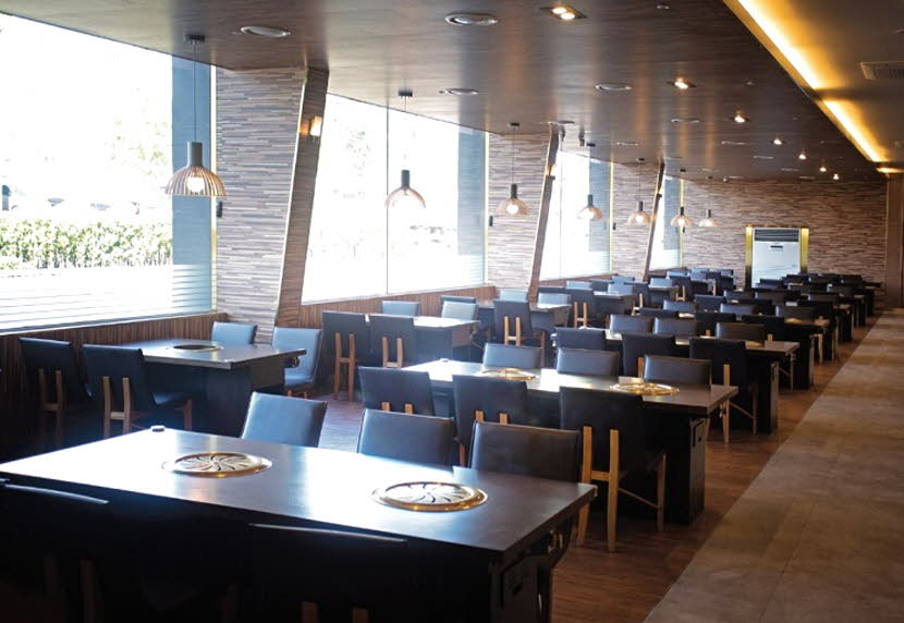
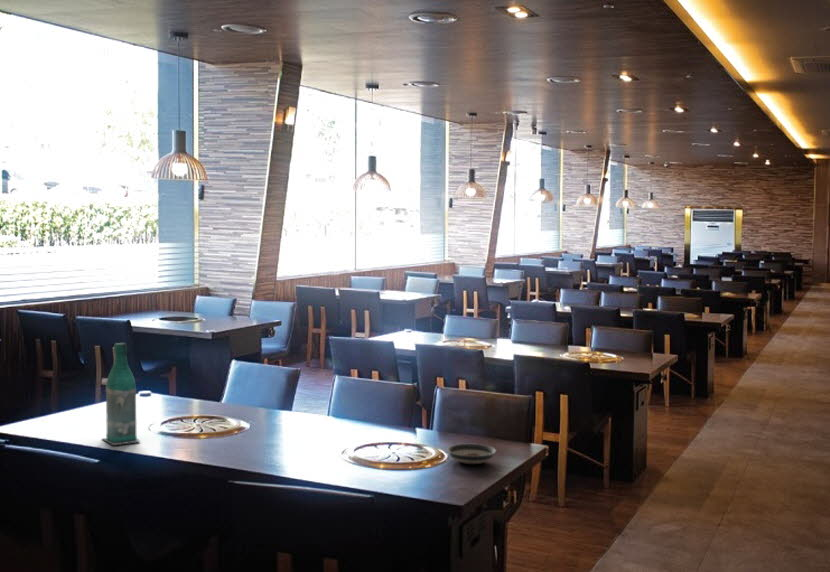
+ bottle [101,342,142,446]
+ saucer [446,443,497,465]
